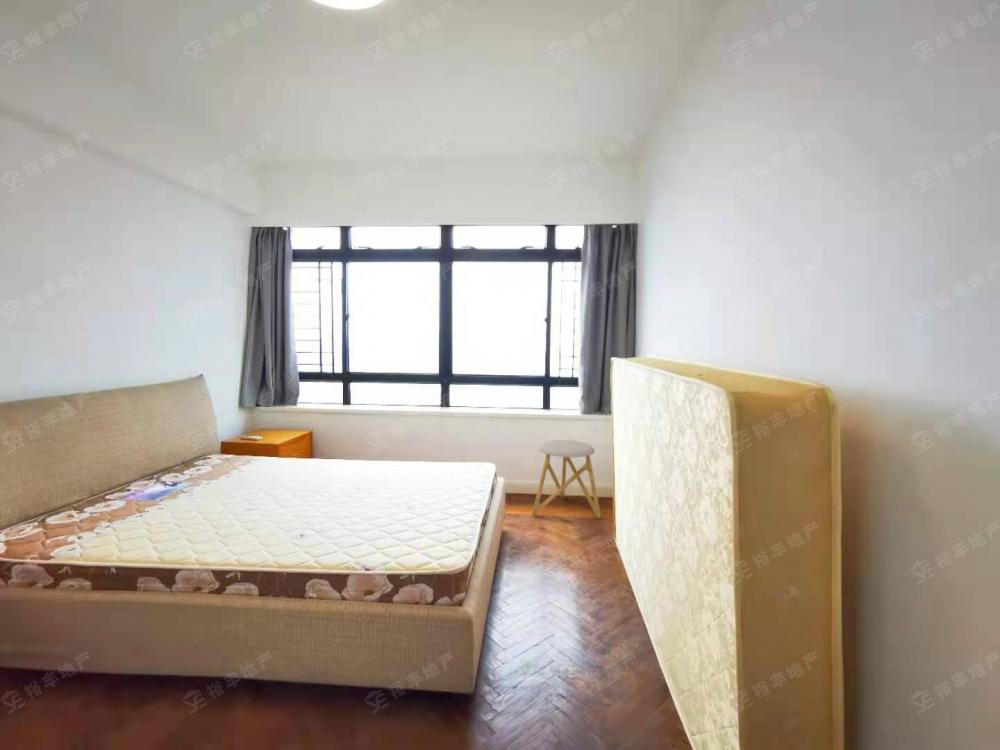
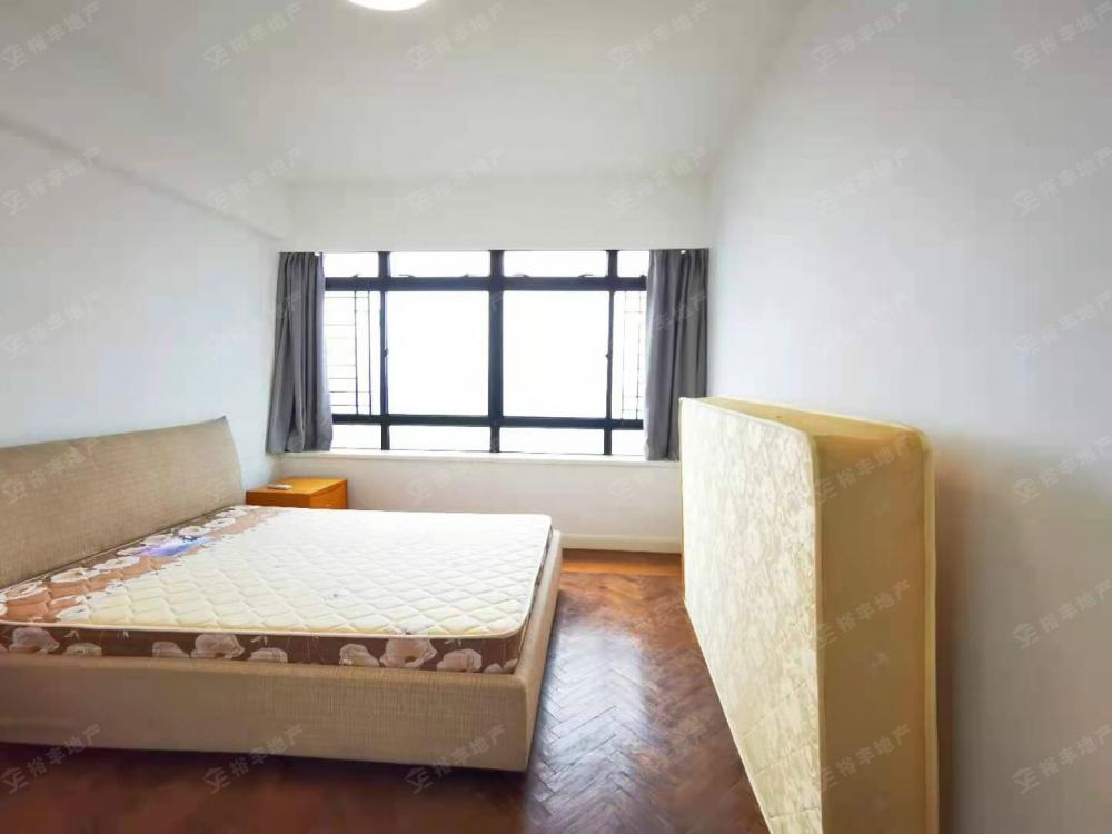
- stool [531,439,602,520]
